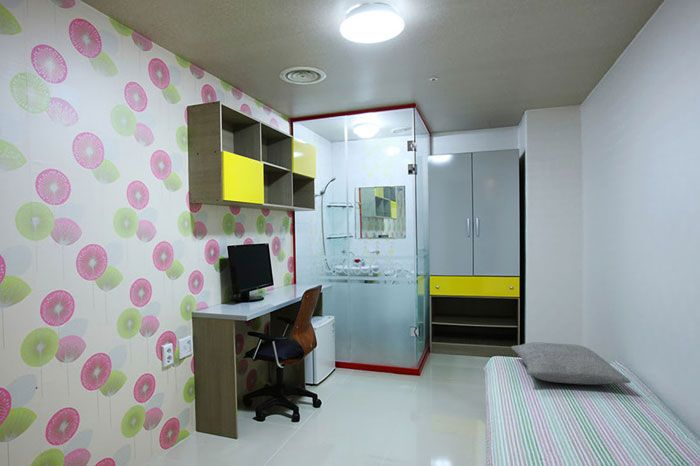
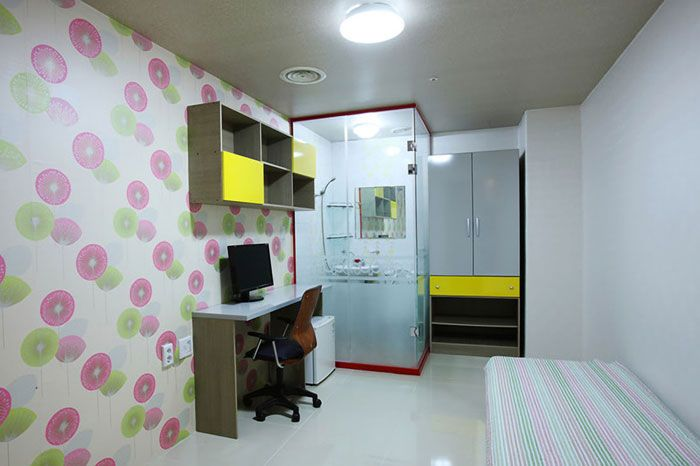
- pillow [510,341,632,386]
